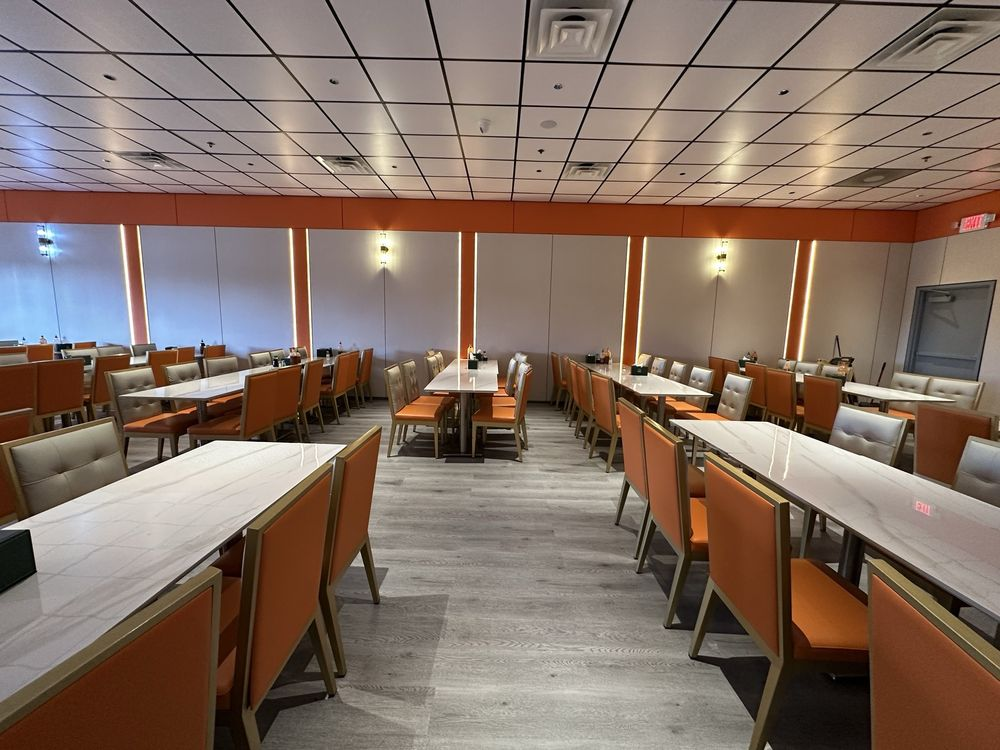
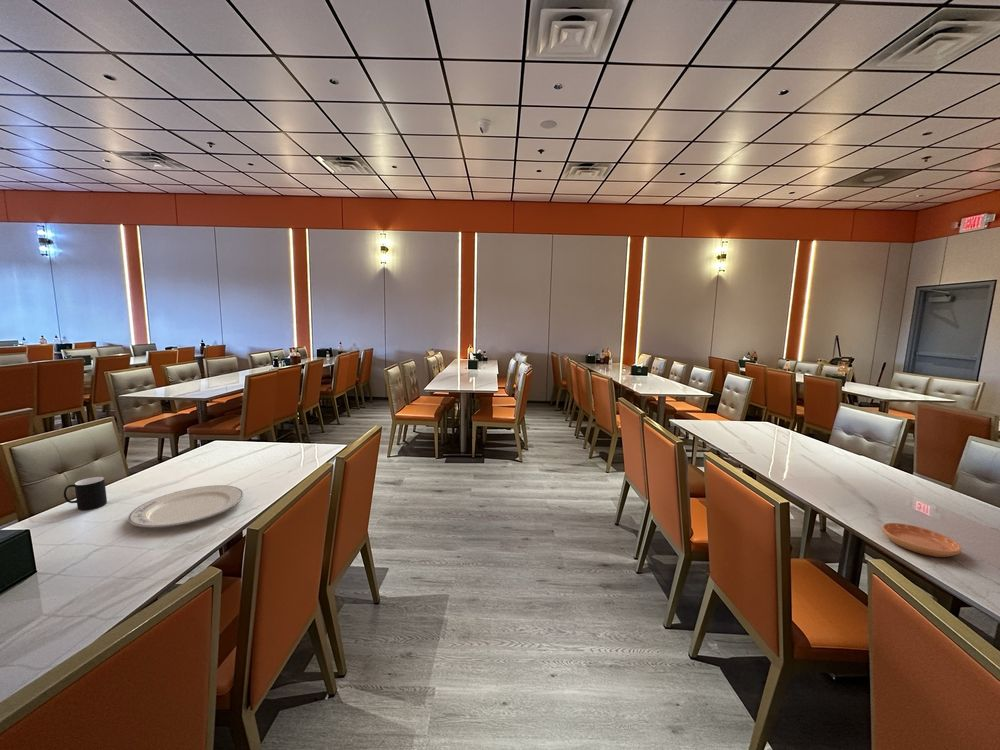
+ saucer [881,522,963,558]
+ cup [63,476,108,511]
+ chinaware [127,484,244,529]
